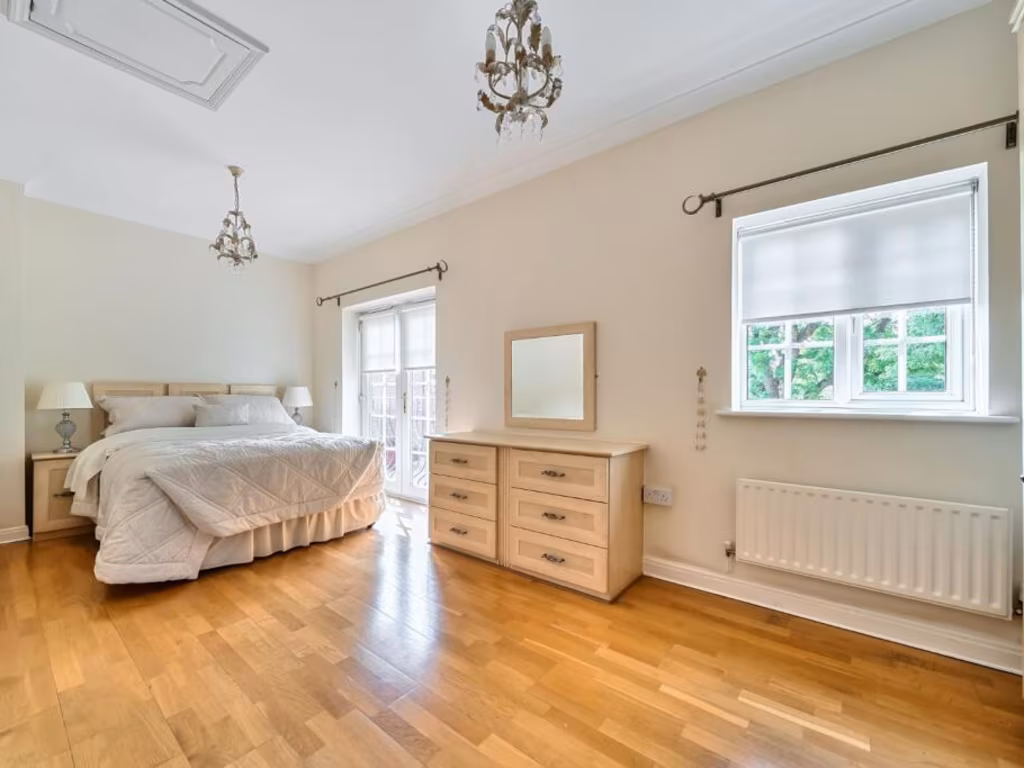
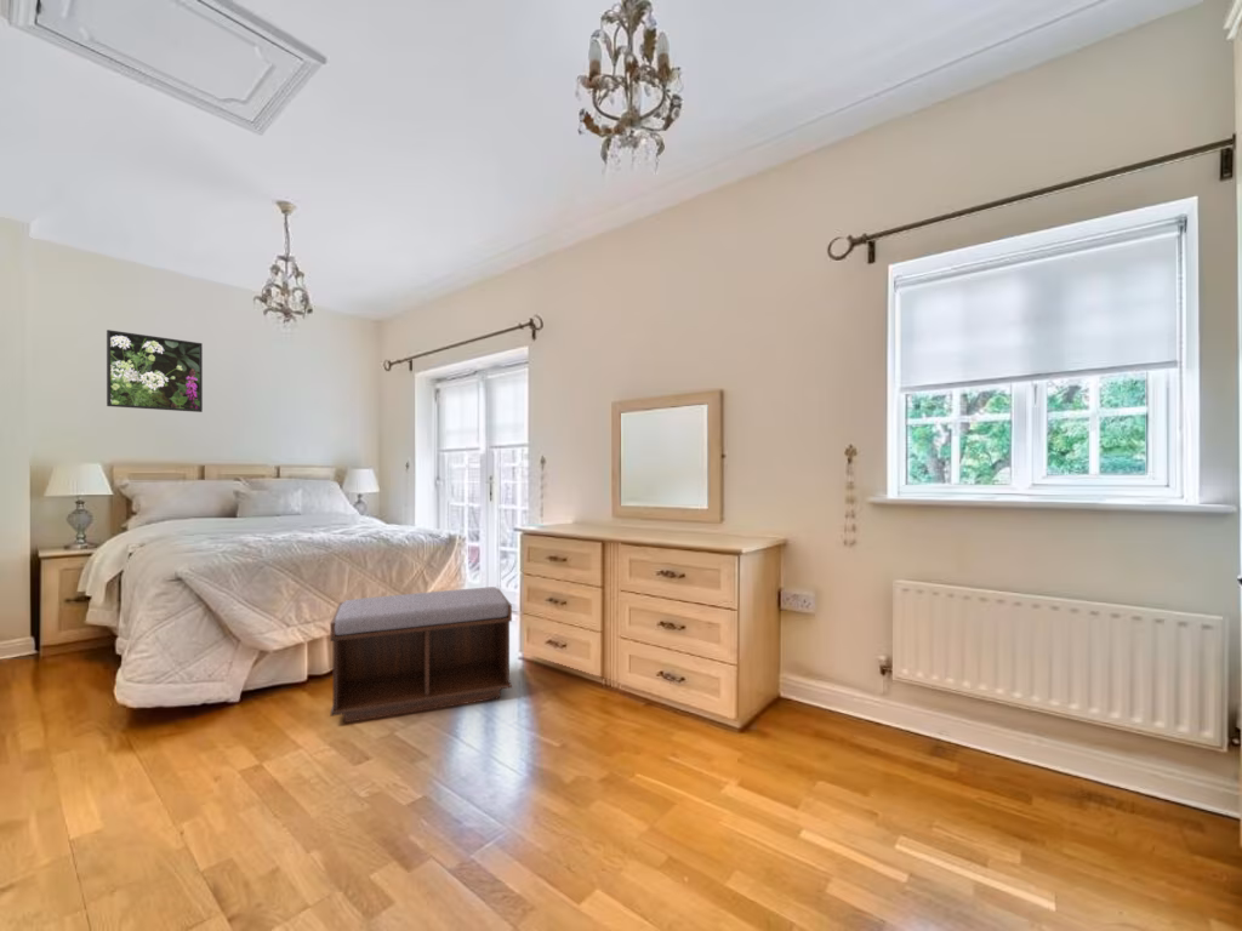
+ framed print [106,329,204,413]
+ bench [329,586,513,724]
